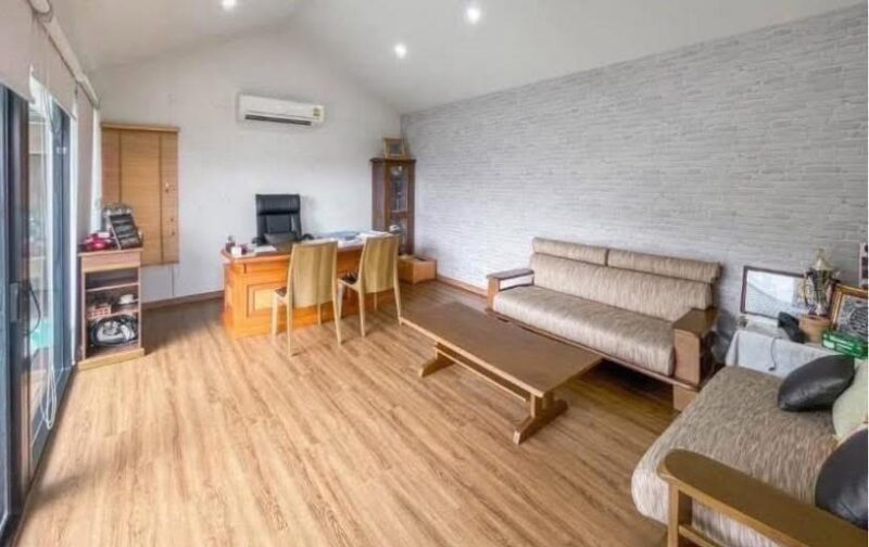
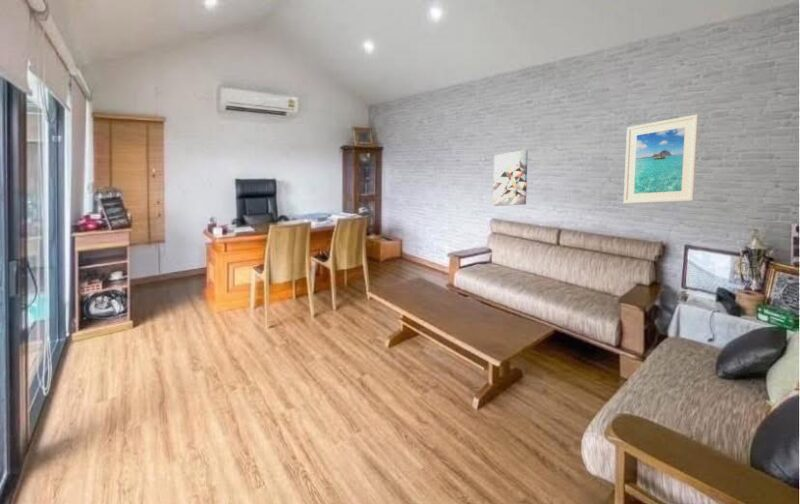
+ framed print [623,114,699,204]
+ wall art [492,149,529,207]
